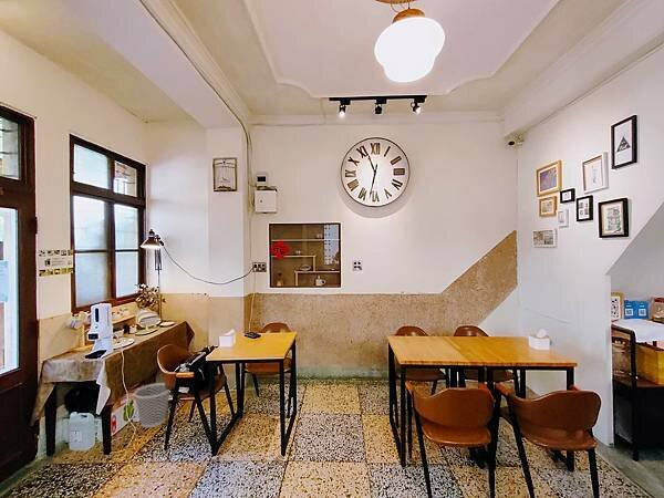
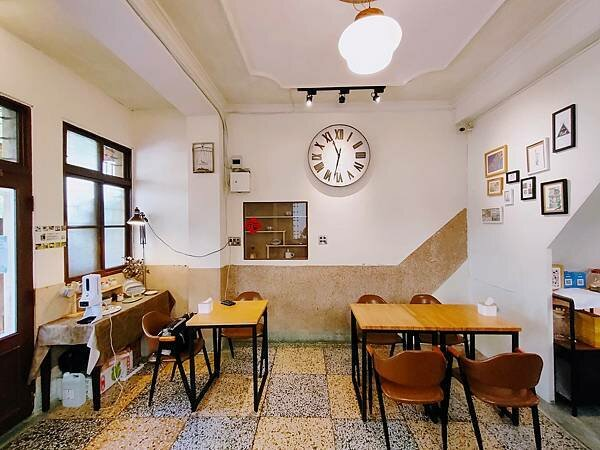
- wastebasket [133,382,172,428]
